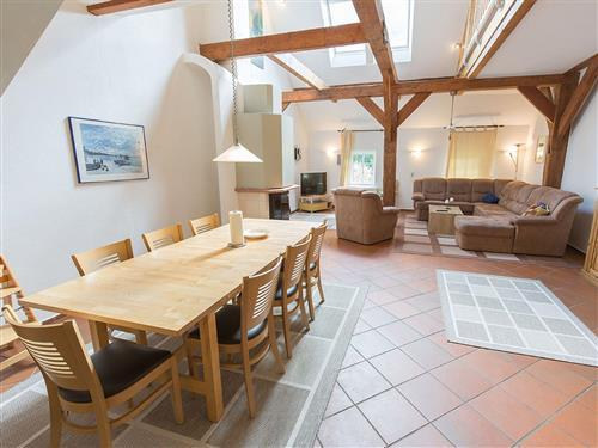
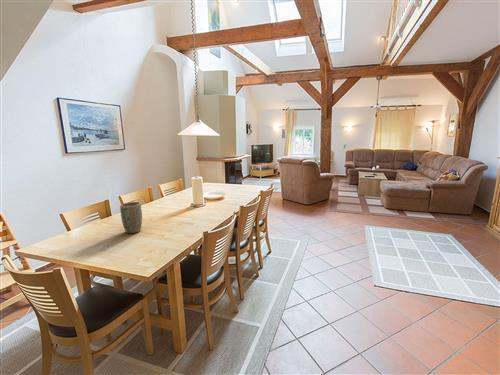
+ plant pot [119,201,143,234]
